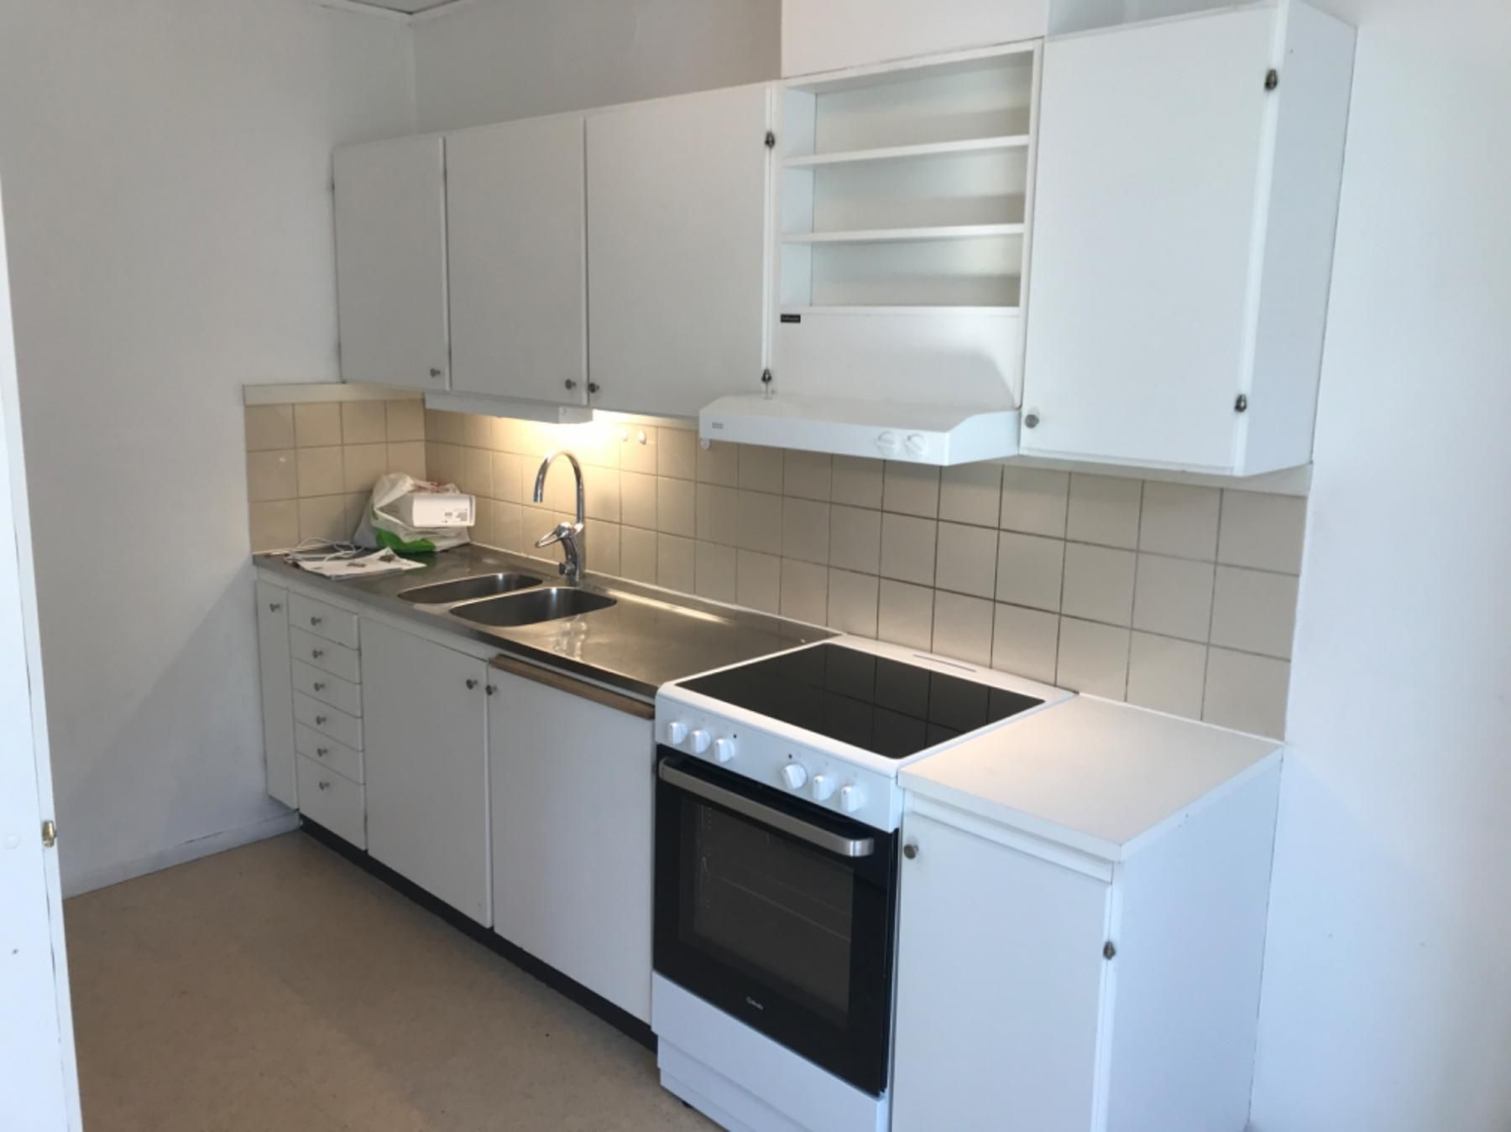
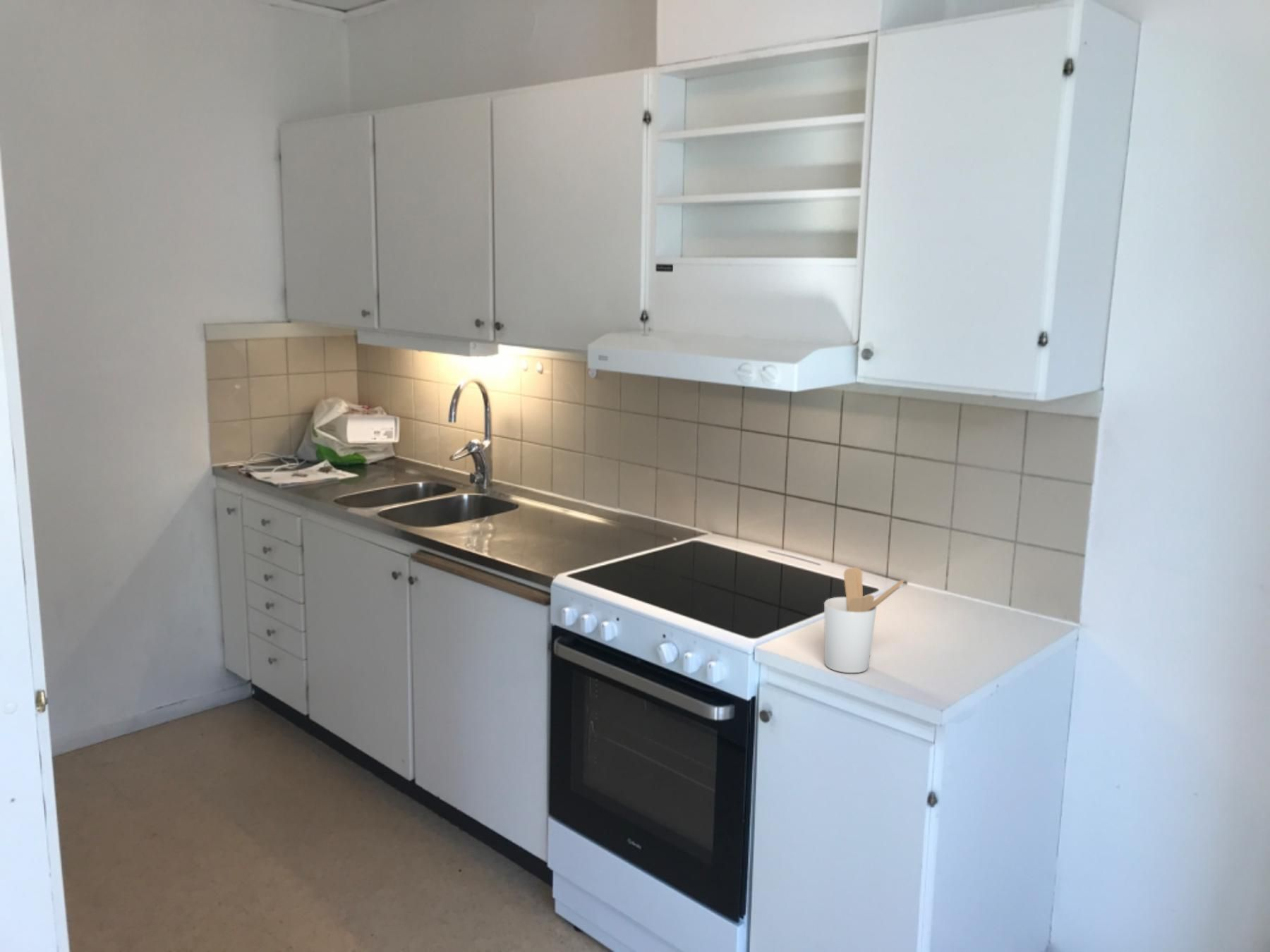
+ utensil holder [823,566,905,673]
